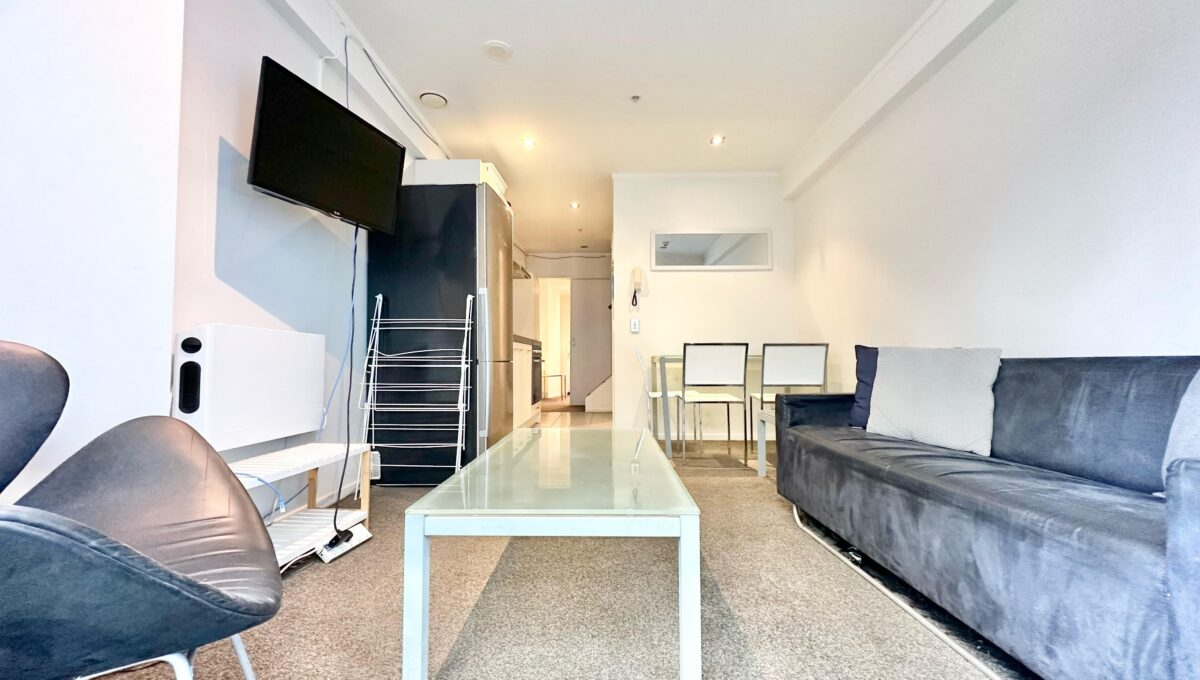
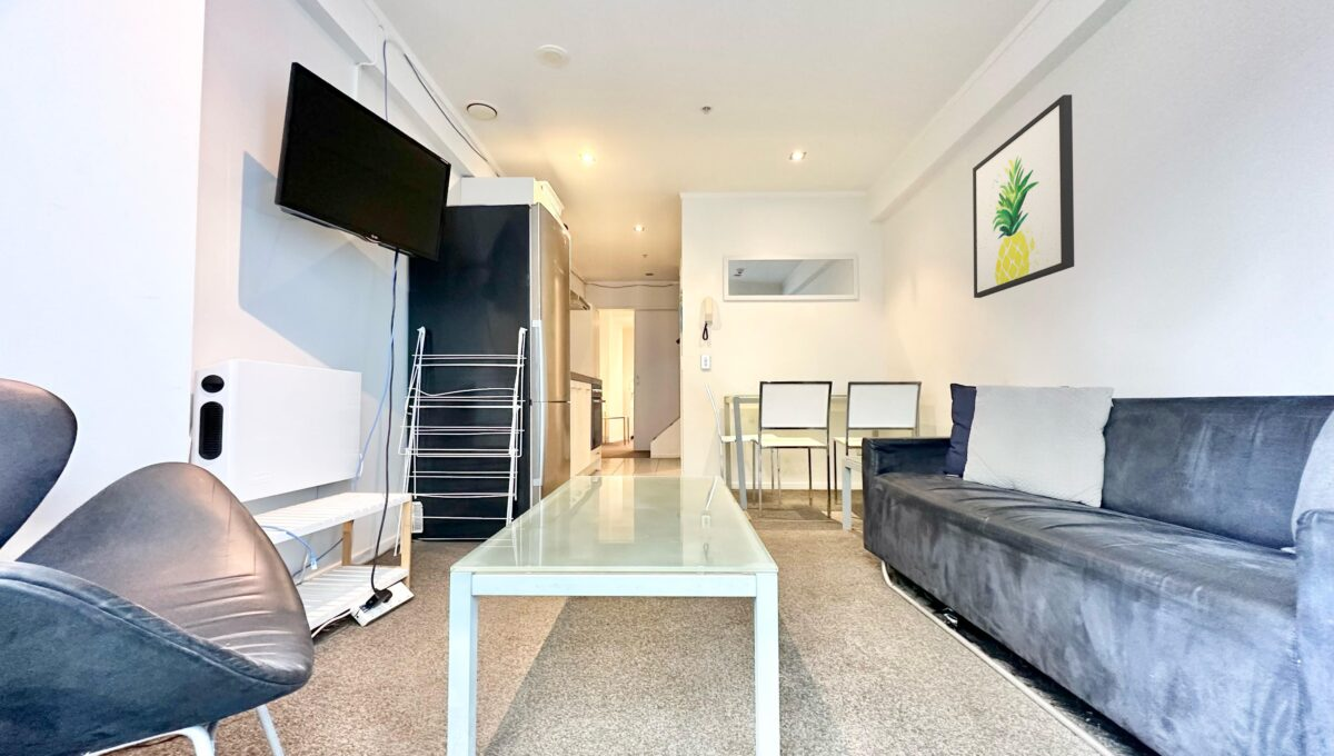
+ wall art [972,93,1075,299]
